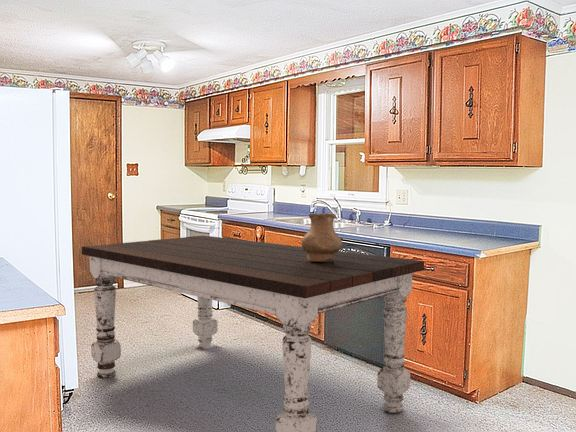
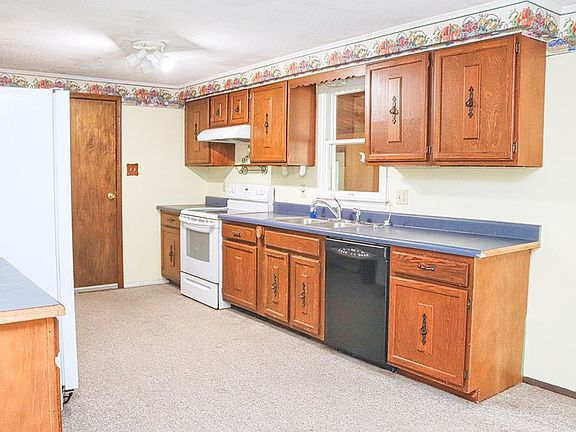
- dining table [81,235,425,432]
- vase [300,212,343,262]
